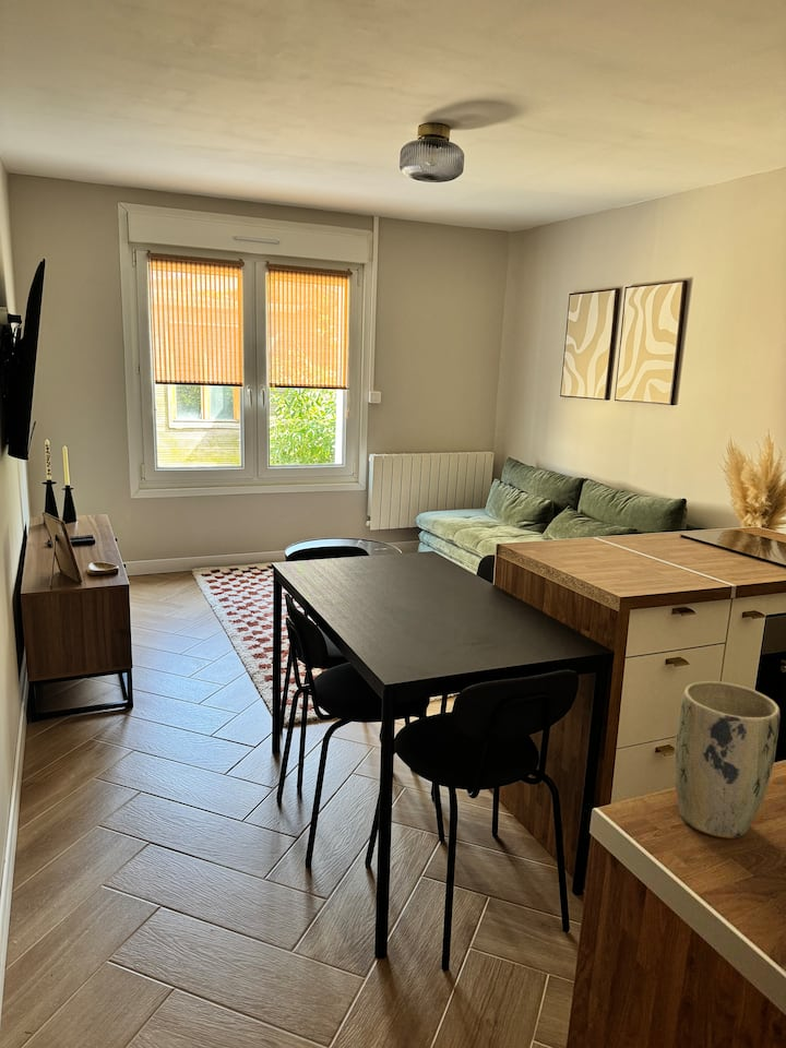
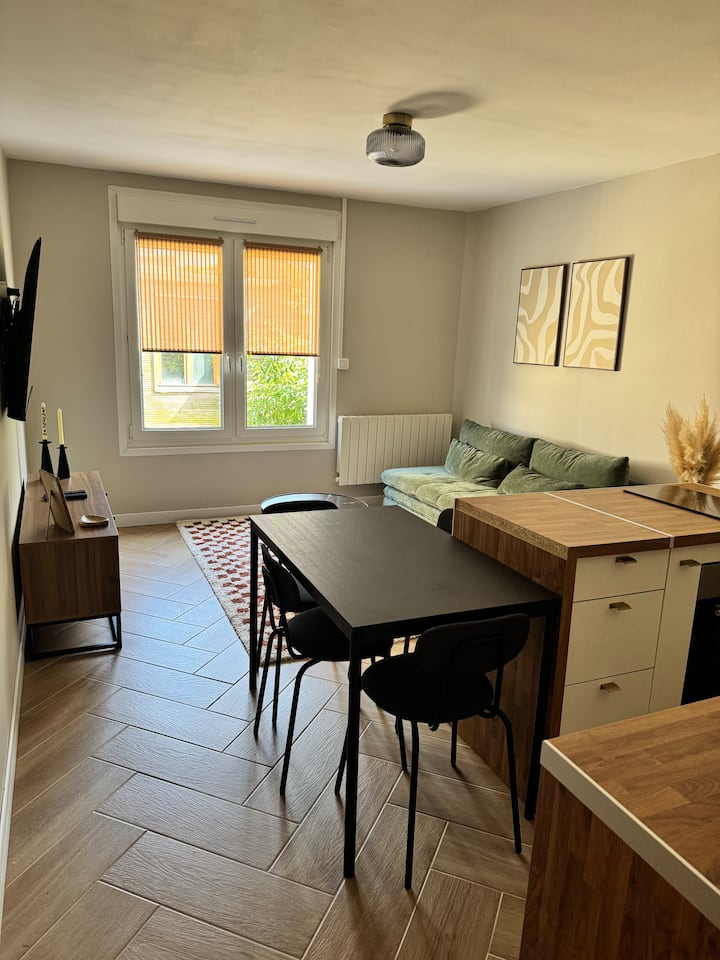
- plant pot [674,680,781,839]
